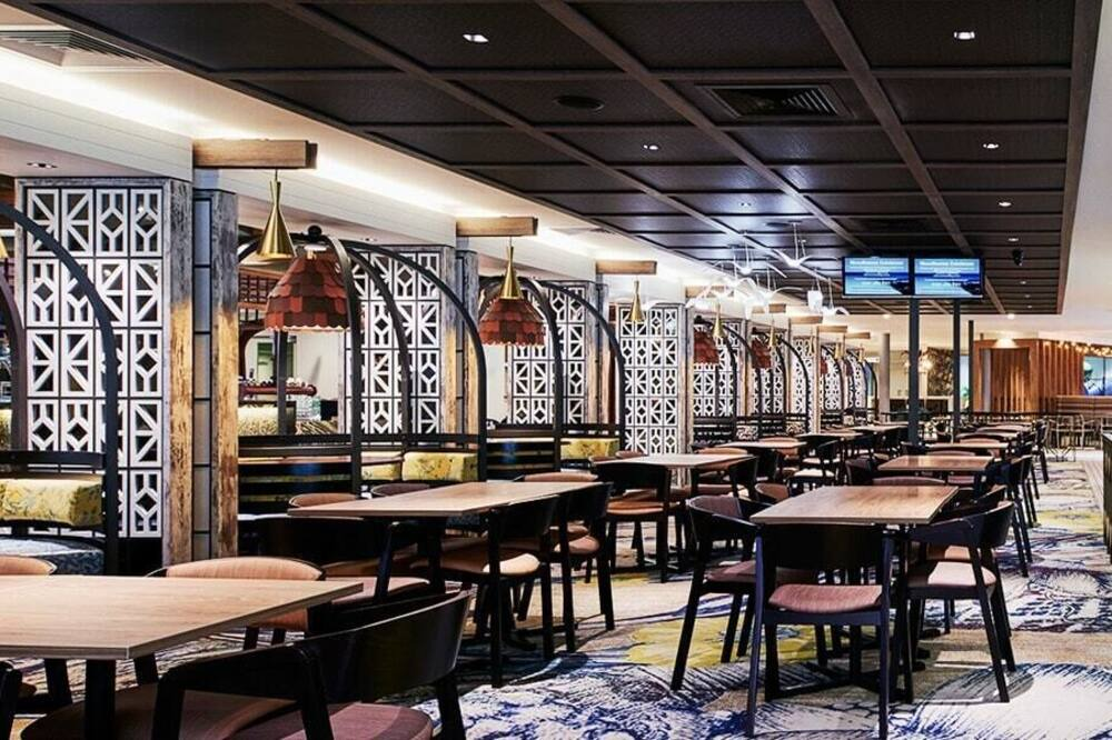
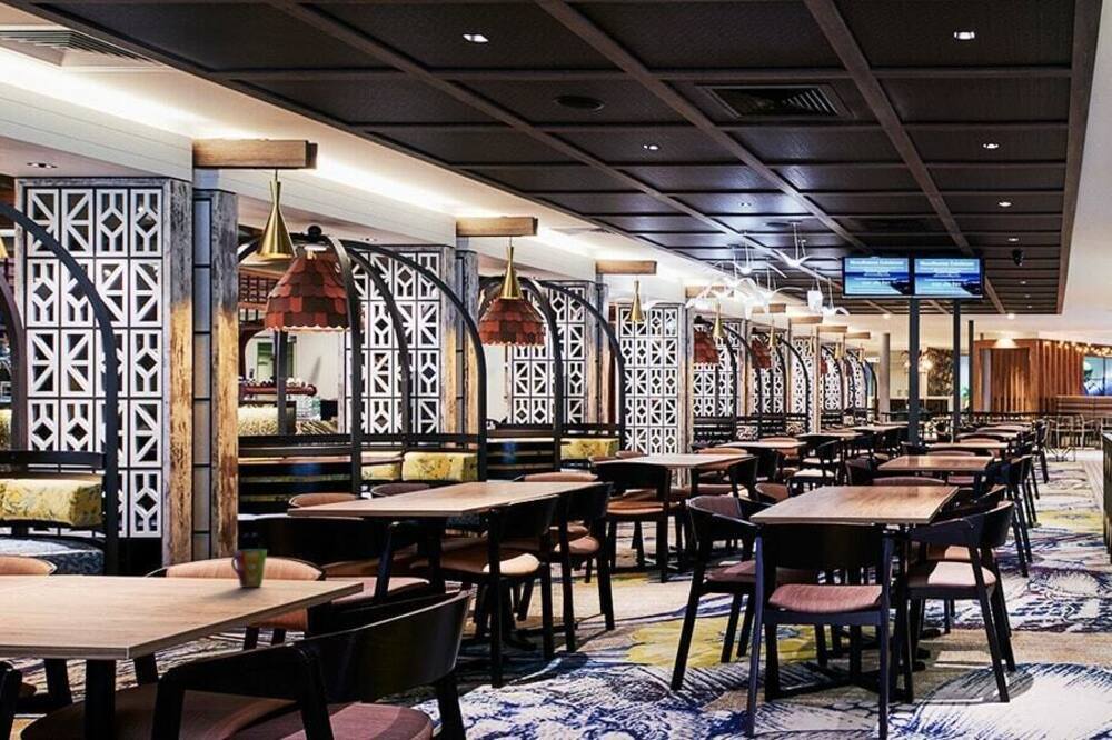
+ cup [230,548,268,589]
